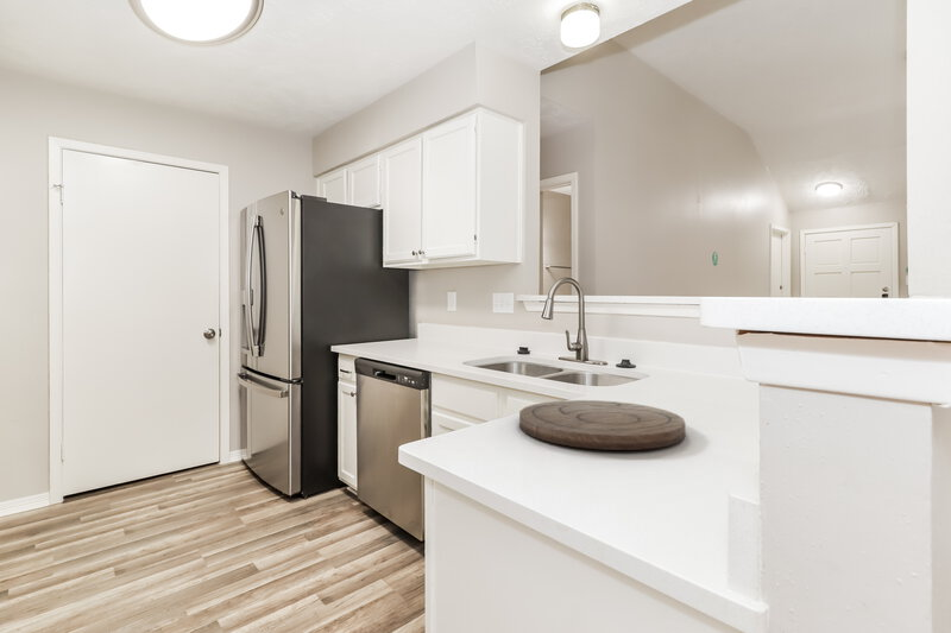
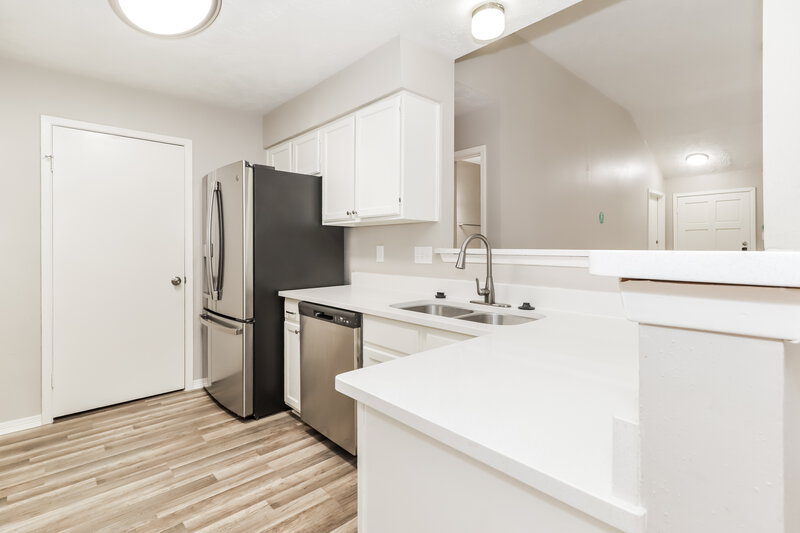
- cutting board [518,399,687,451]
